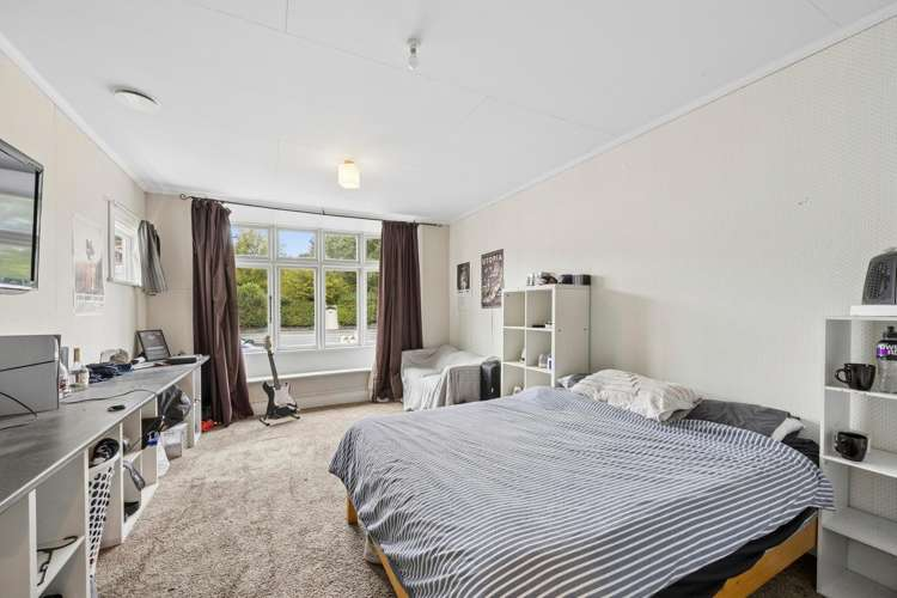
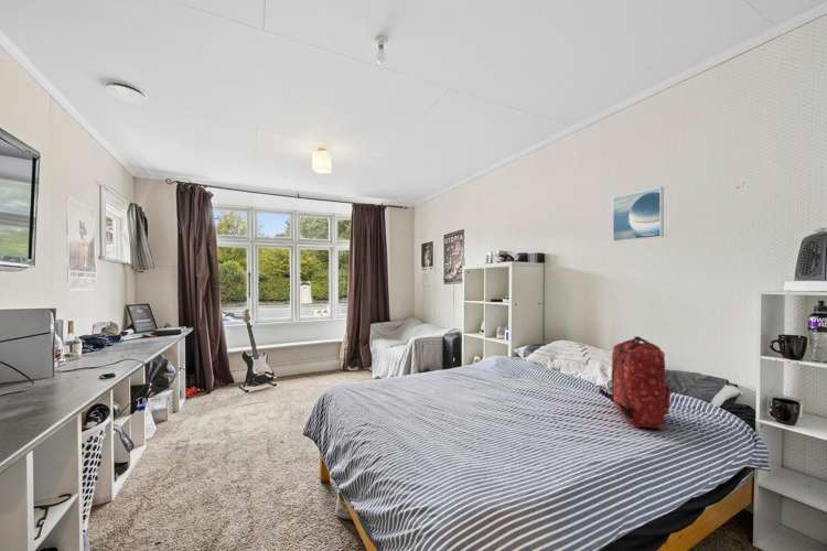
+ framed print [612,186,665,242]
+ backpack [598,335,673,430]
